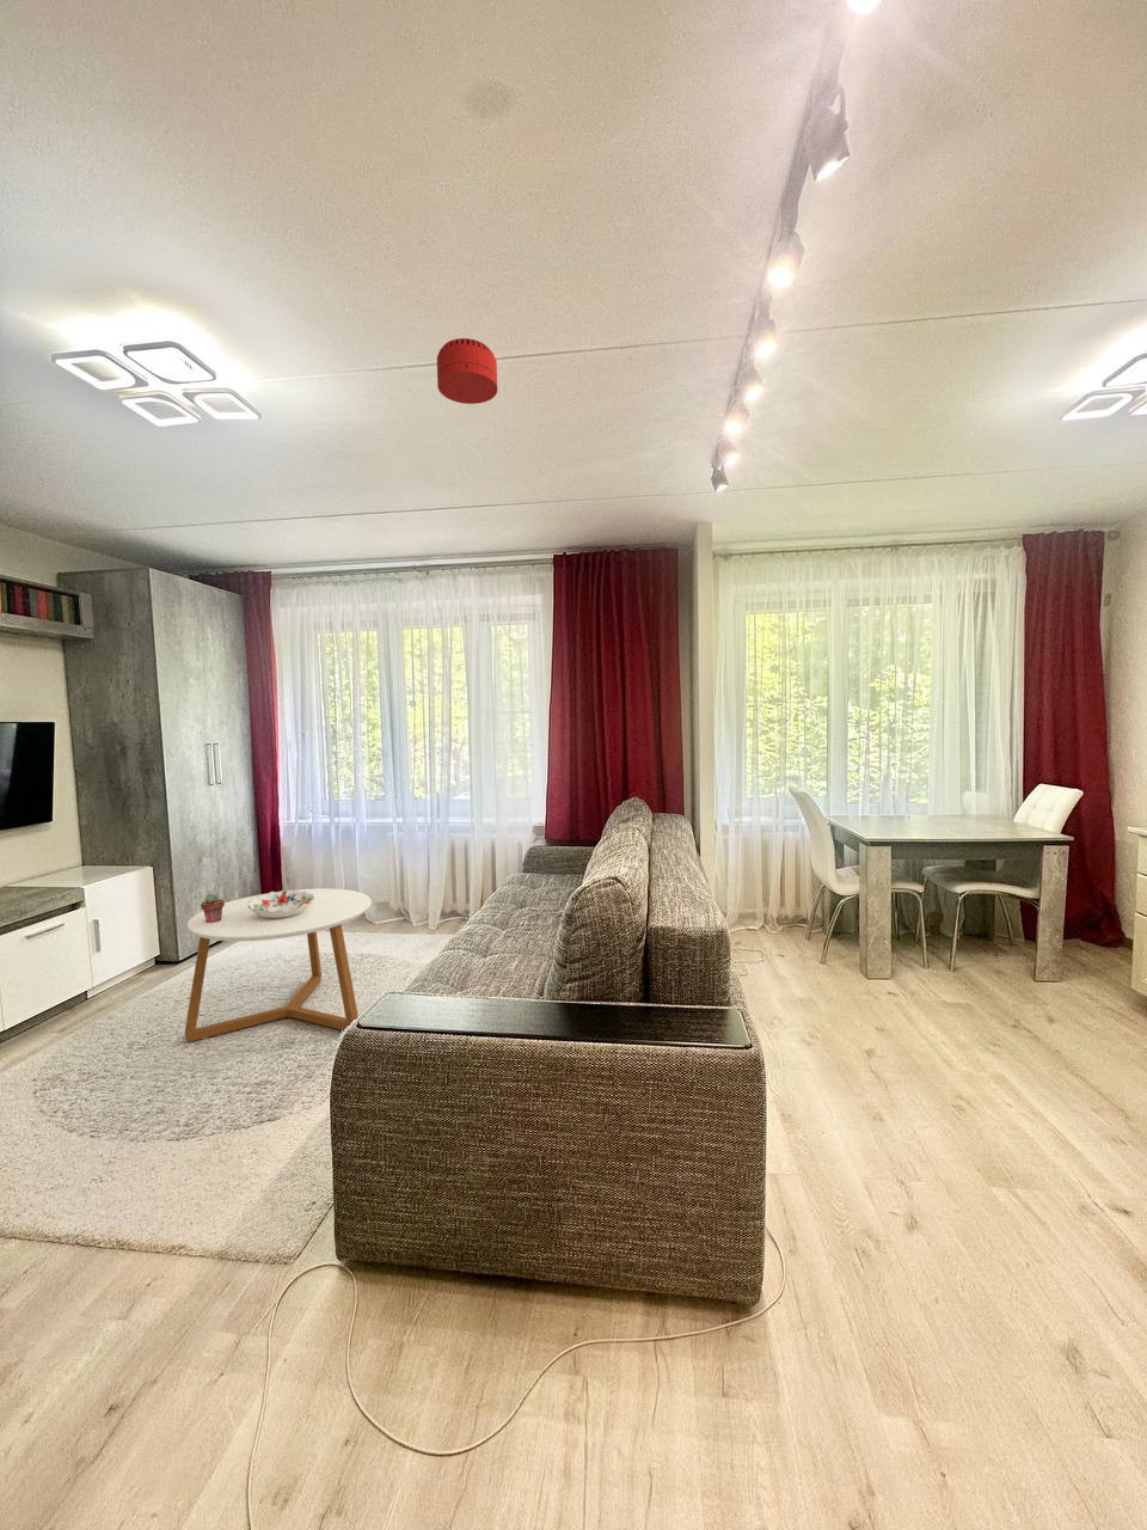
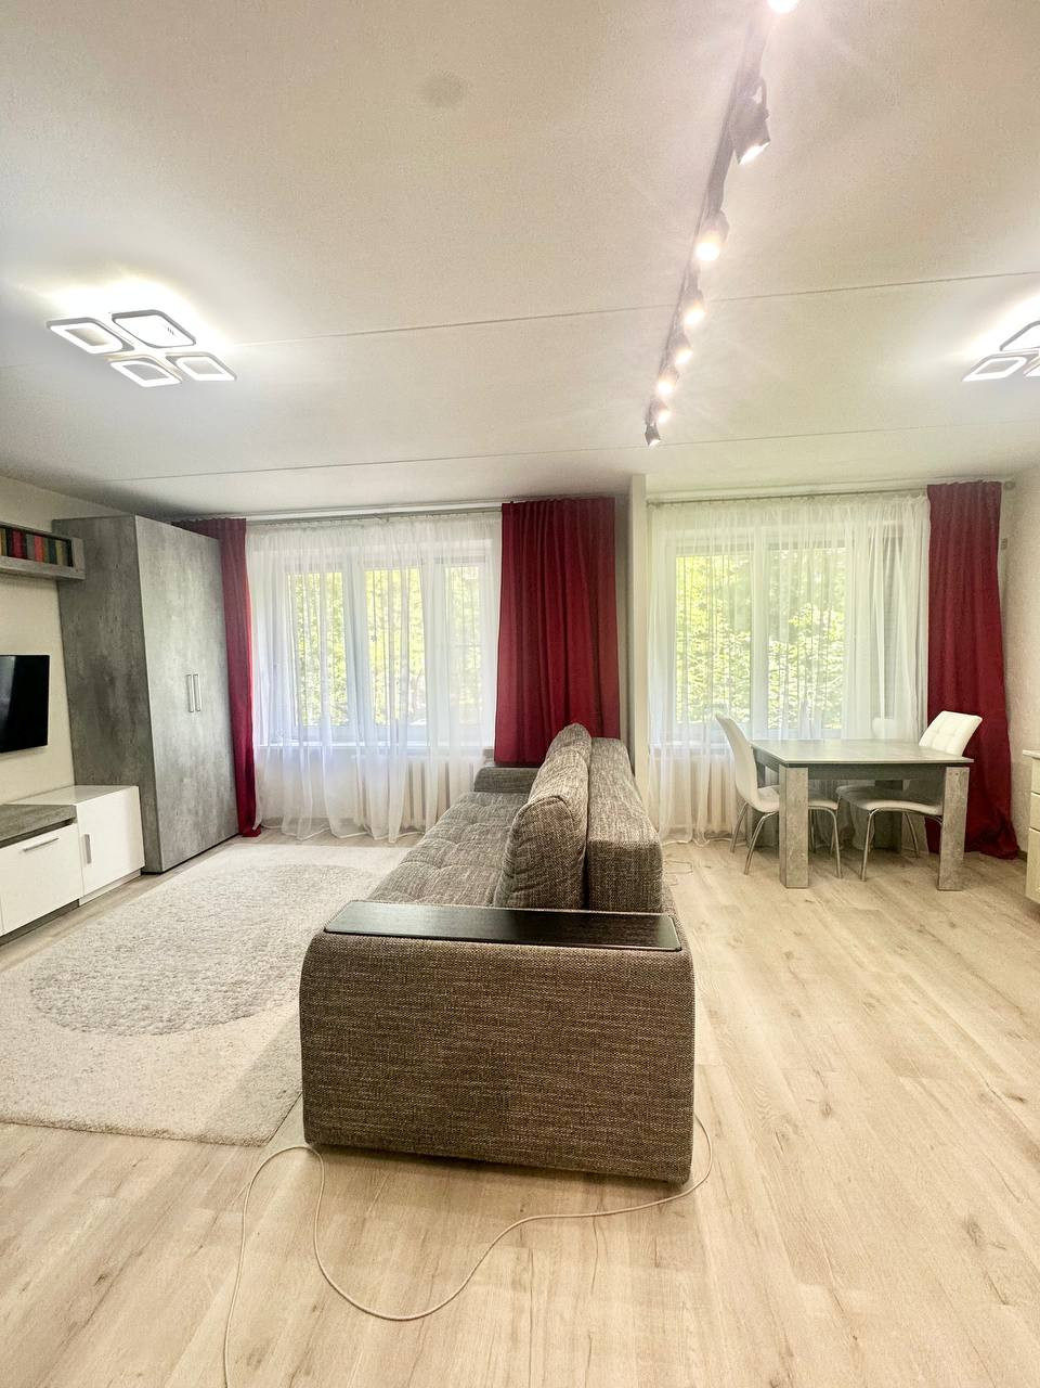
- potted succulent [200,893,225,923]
- coffee table [184,888,372,1042]
- smoke detector [436,337,499,405]
- decorative bowl [247,888,314,918]
